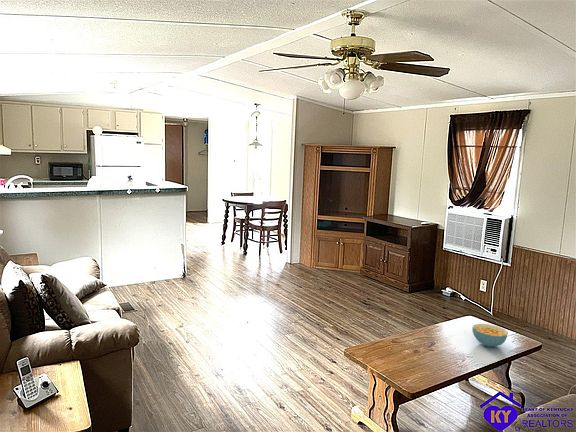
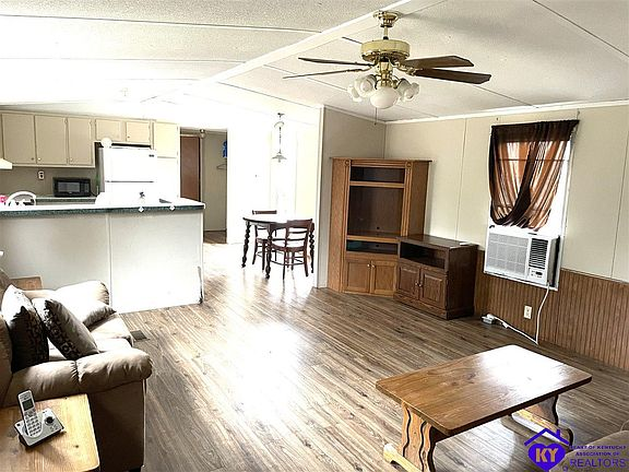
- cereal bowl [471,323,509,348]
